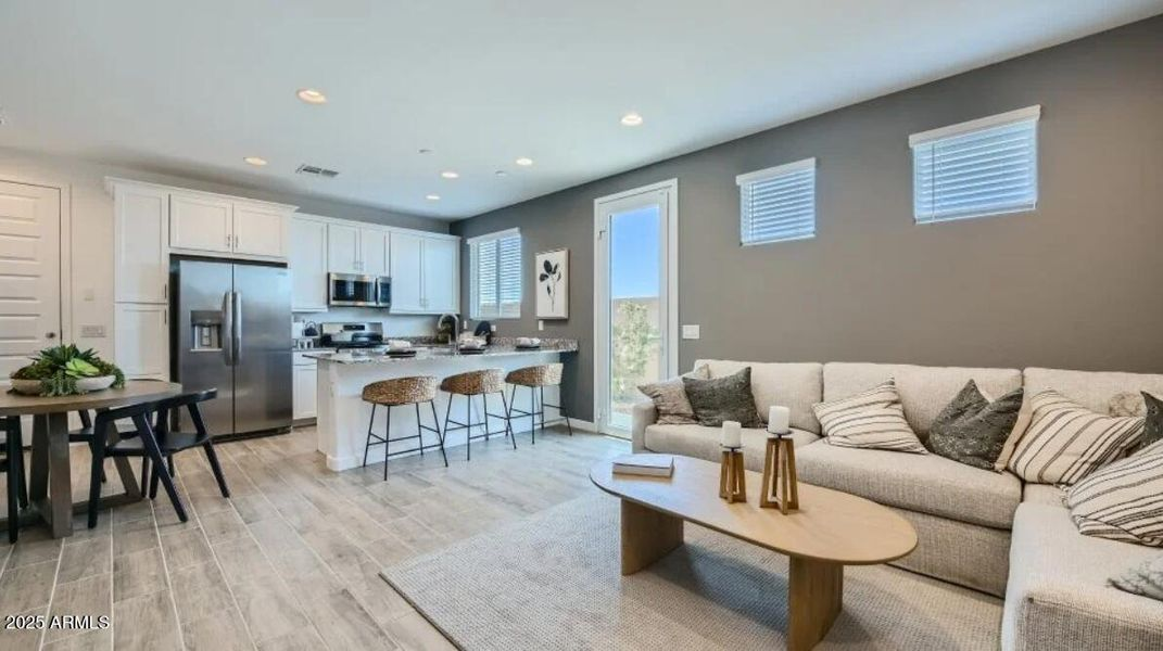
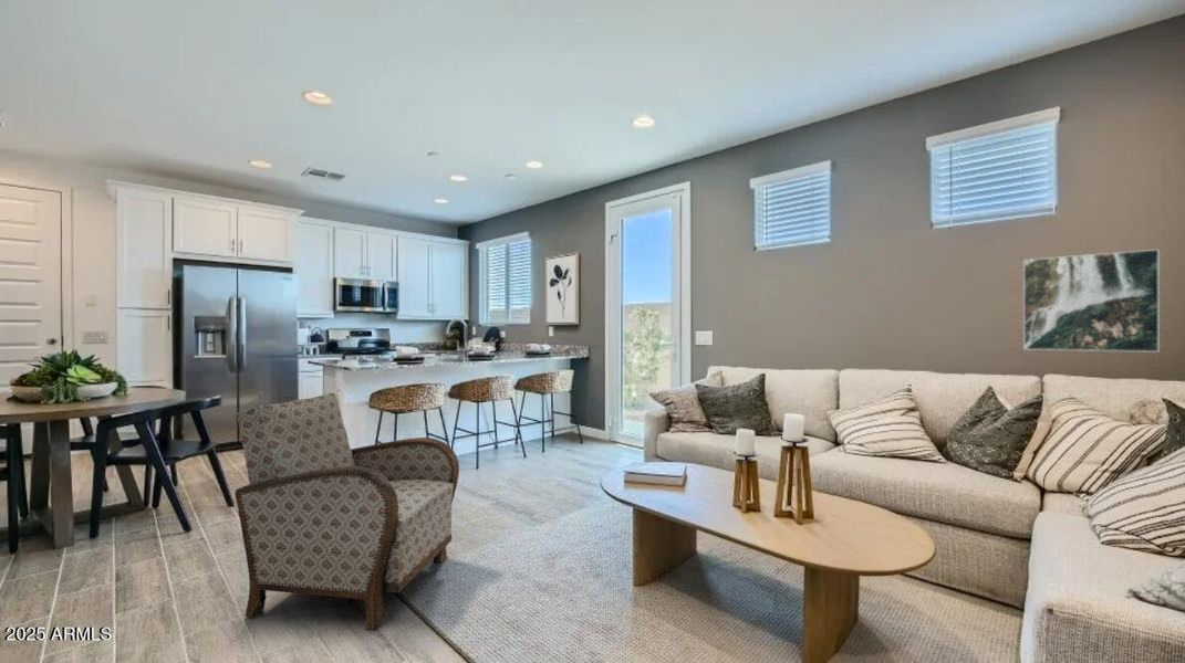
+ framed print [1022,248,1161,354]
+ armchair [233,392,460,632]
